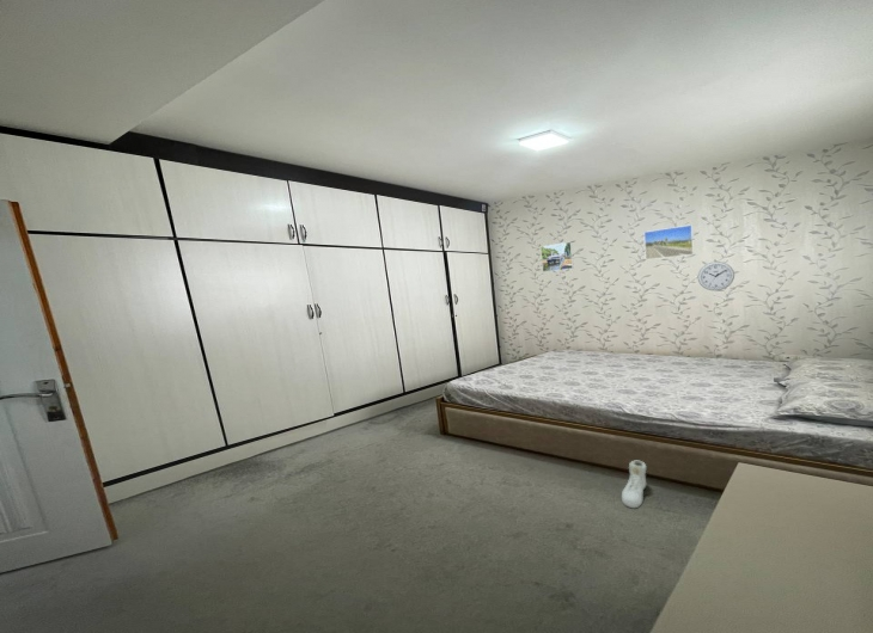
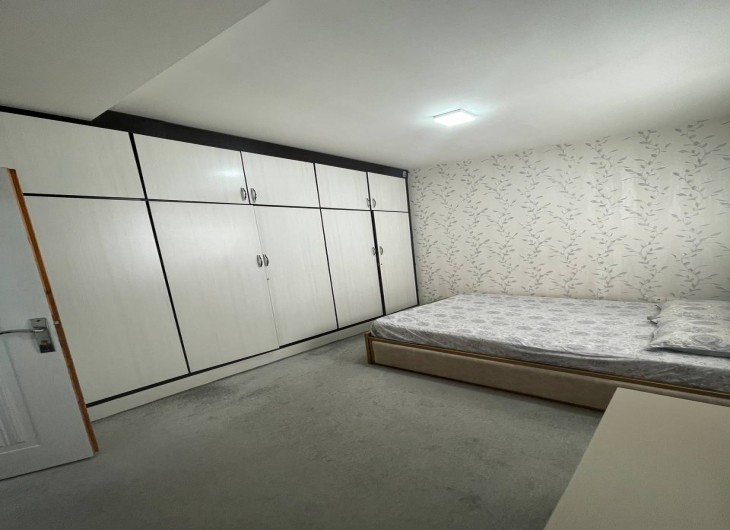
- wall clock [696,260,735,291]
- sneaker [621,460,647,509]
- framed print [539,241,574,274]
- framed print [643,223,694,260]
